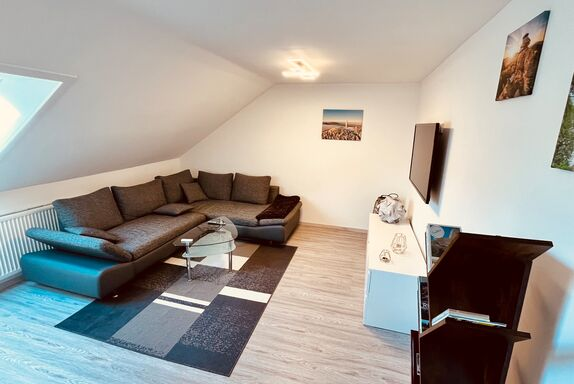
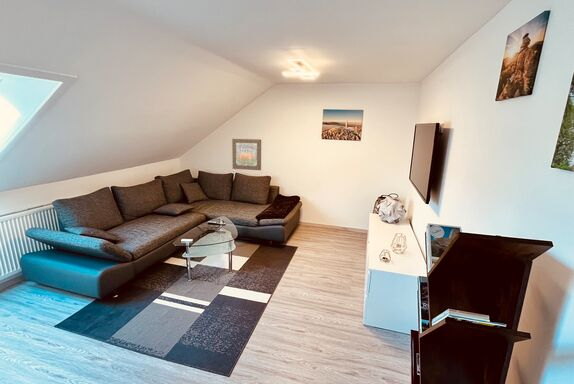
+ wall art [231,138,262,171]
